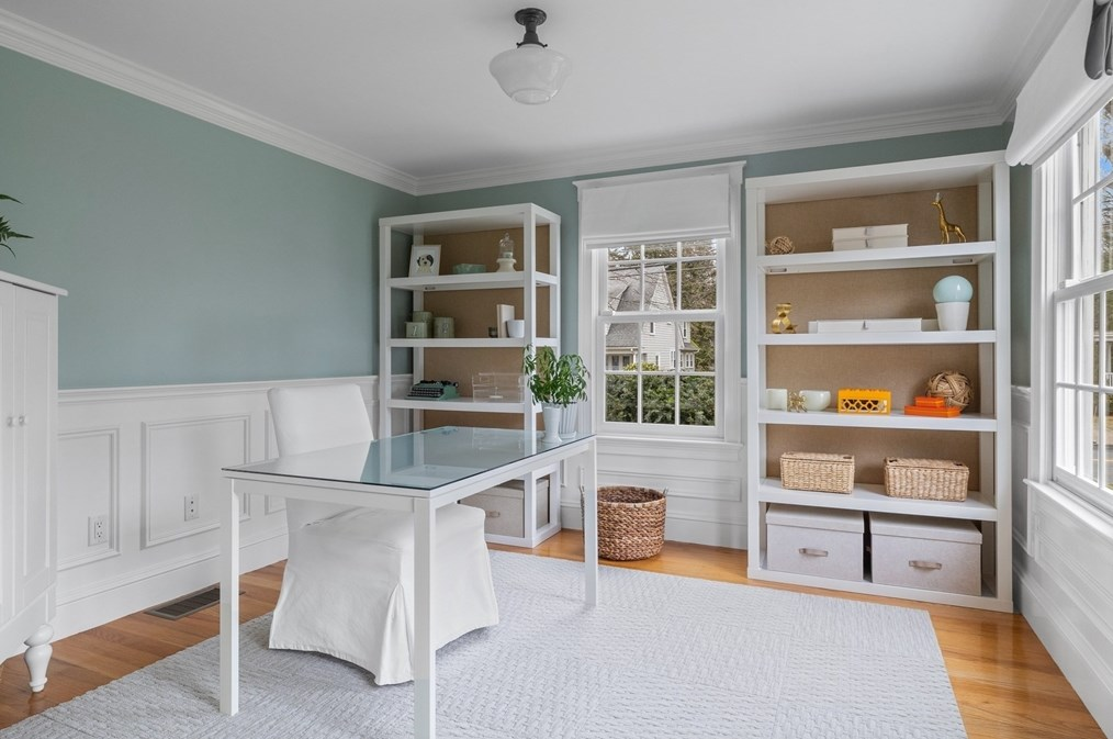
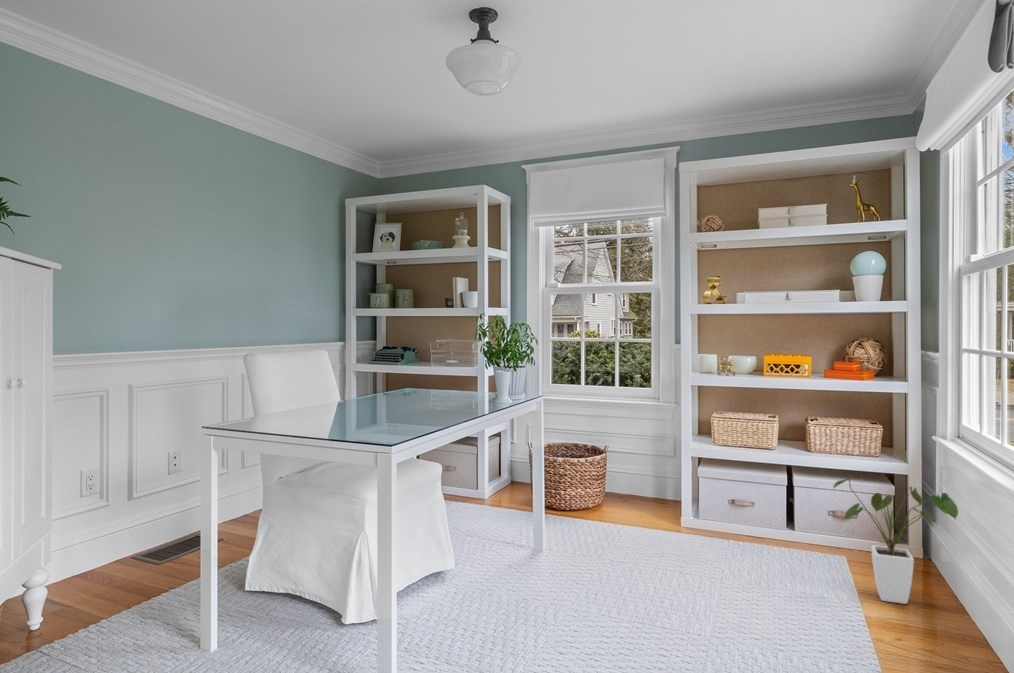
+ house plant [832,475,959,605]
